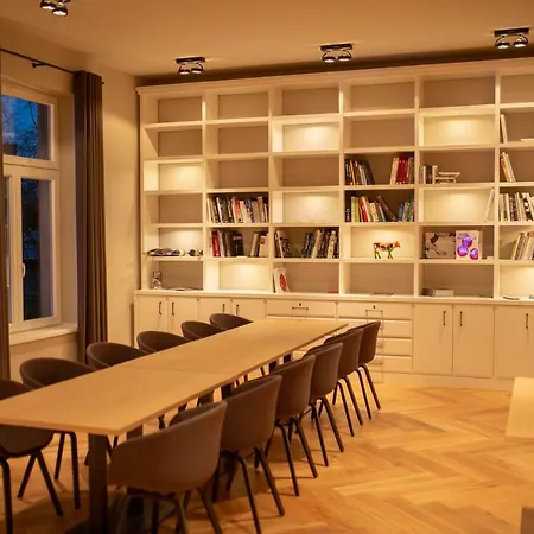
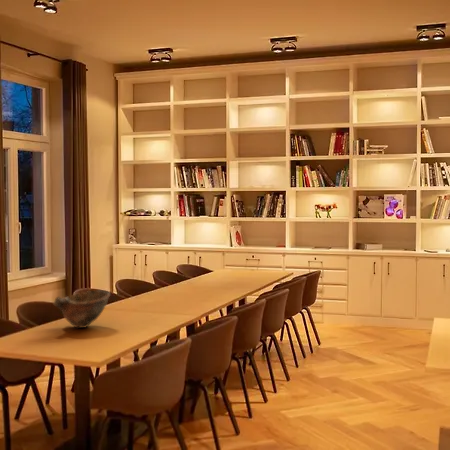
+ bowl [53,289,111,329]
